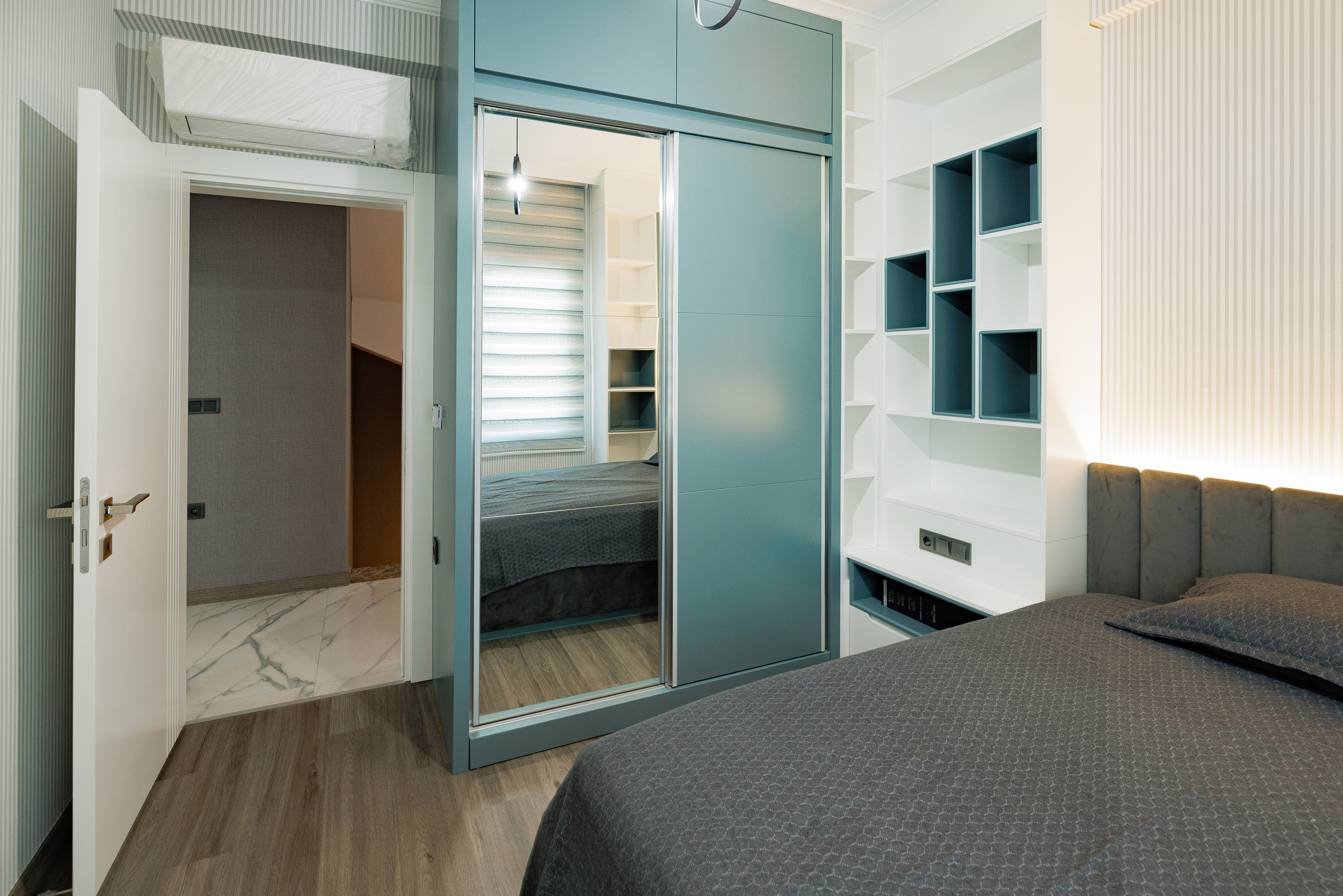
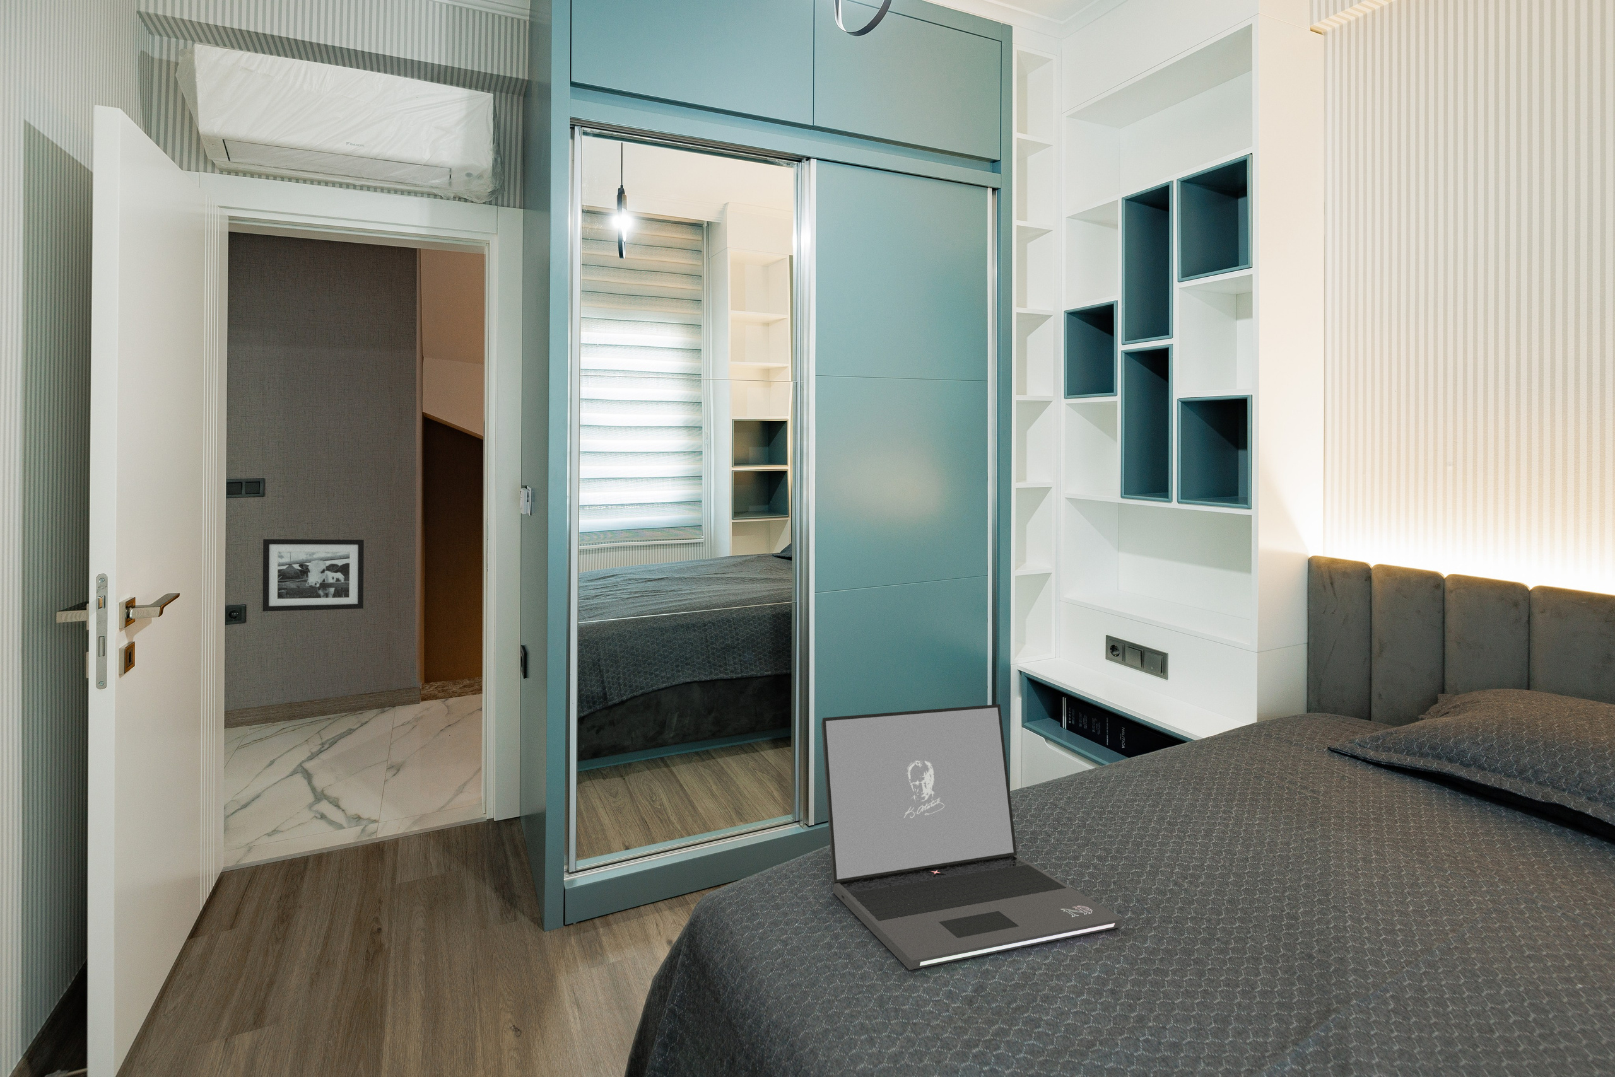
+ laptop [821,703,1123,970]
+ picture frame [262,538,364,612]
